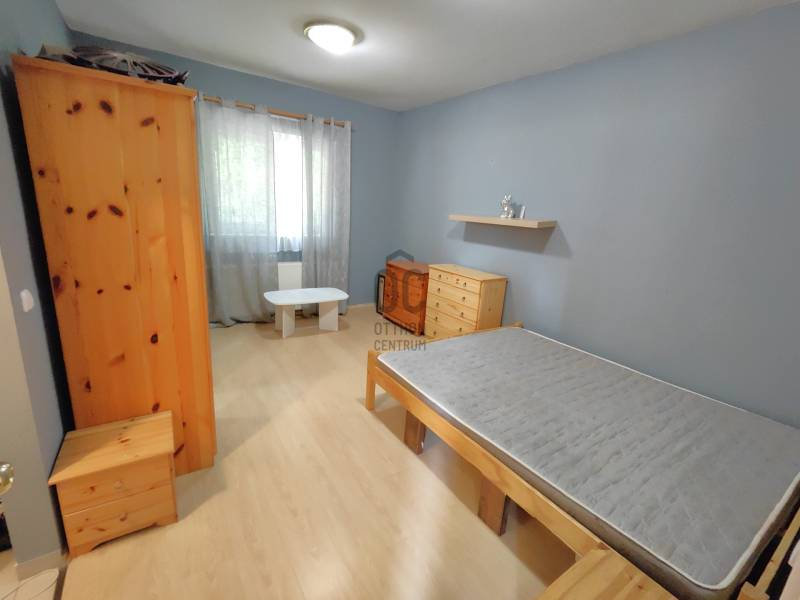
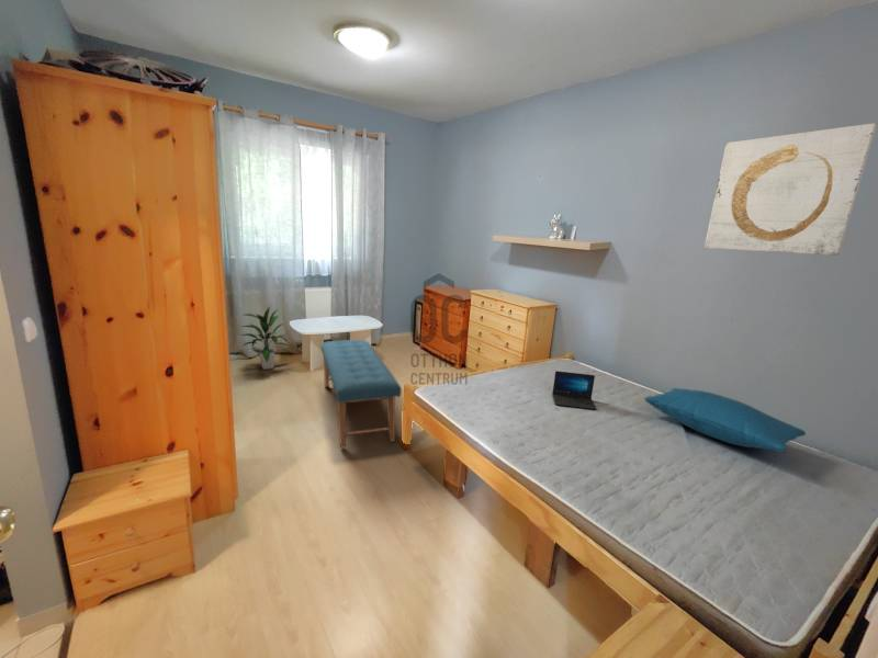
+ laptop [551,370,597,410]
+ pillow [643,387,807,453]
+ bench [319,339,403,450]
+ wall art [703,122,878,257]
+ indoor plant [240,305,290,371]
